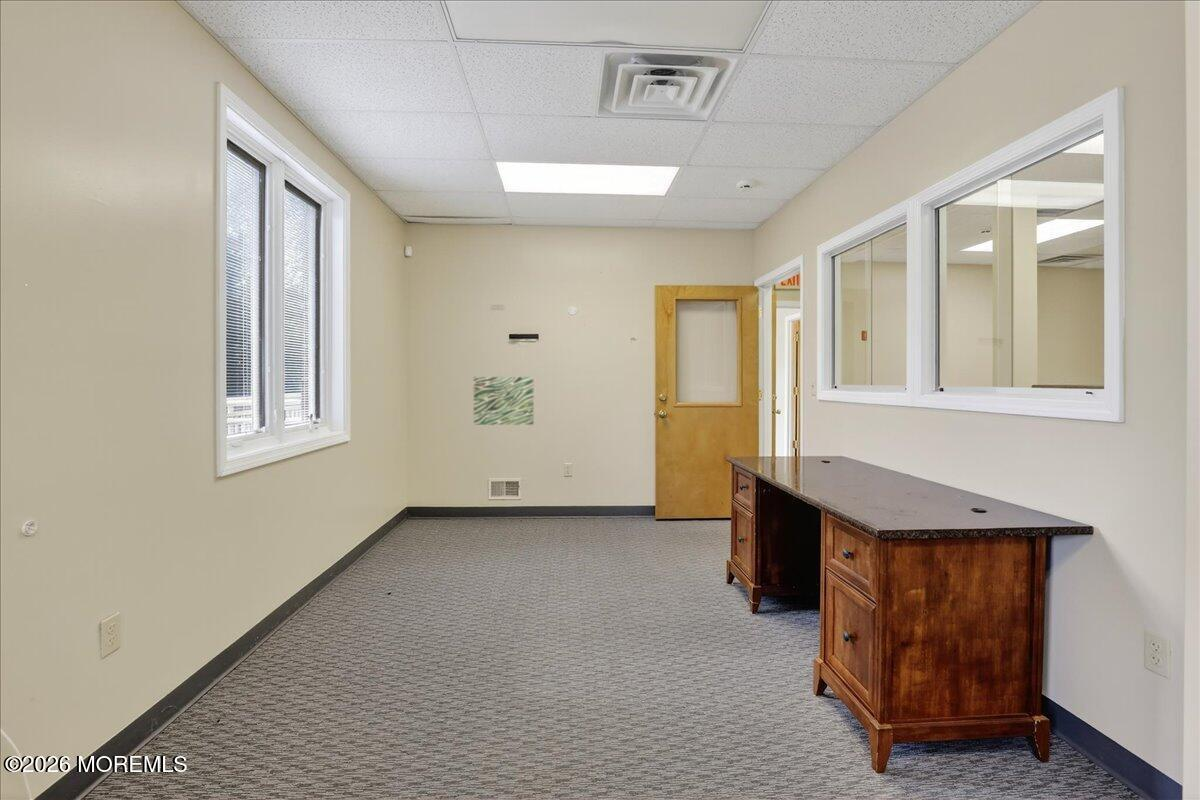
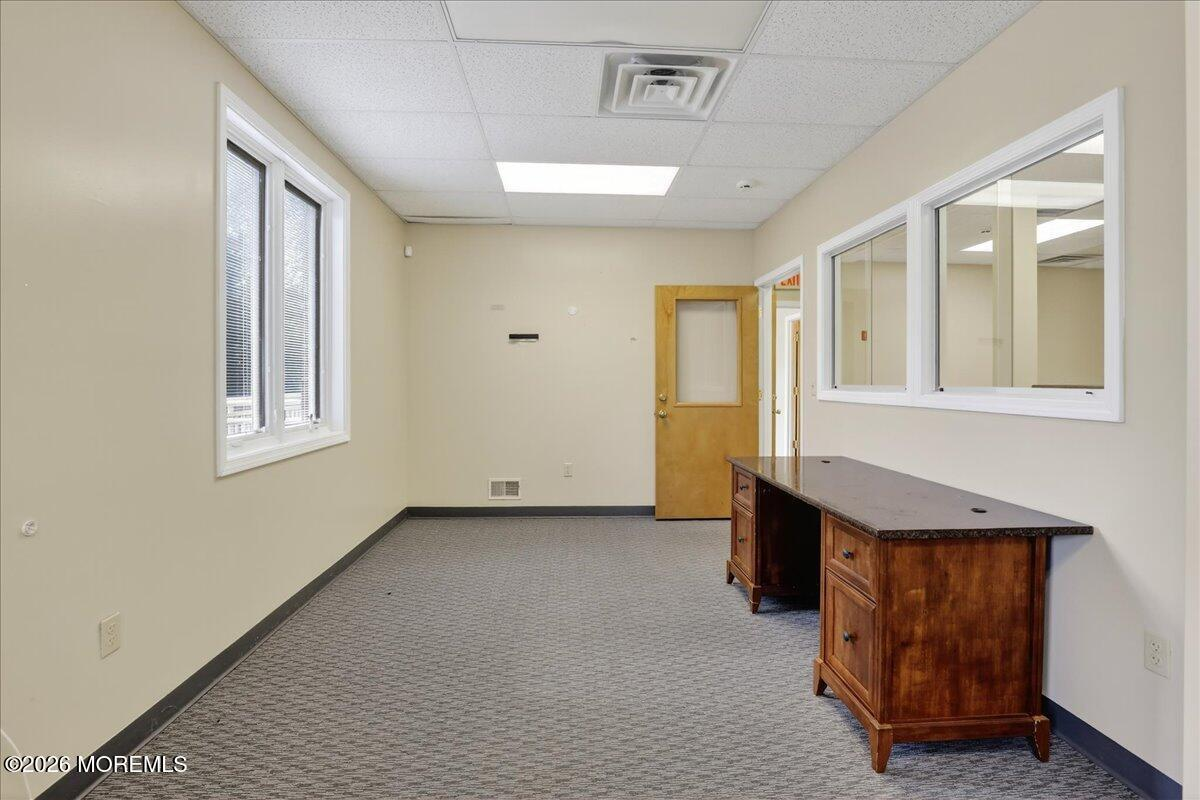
- wall art [473,376,535,426]
